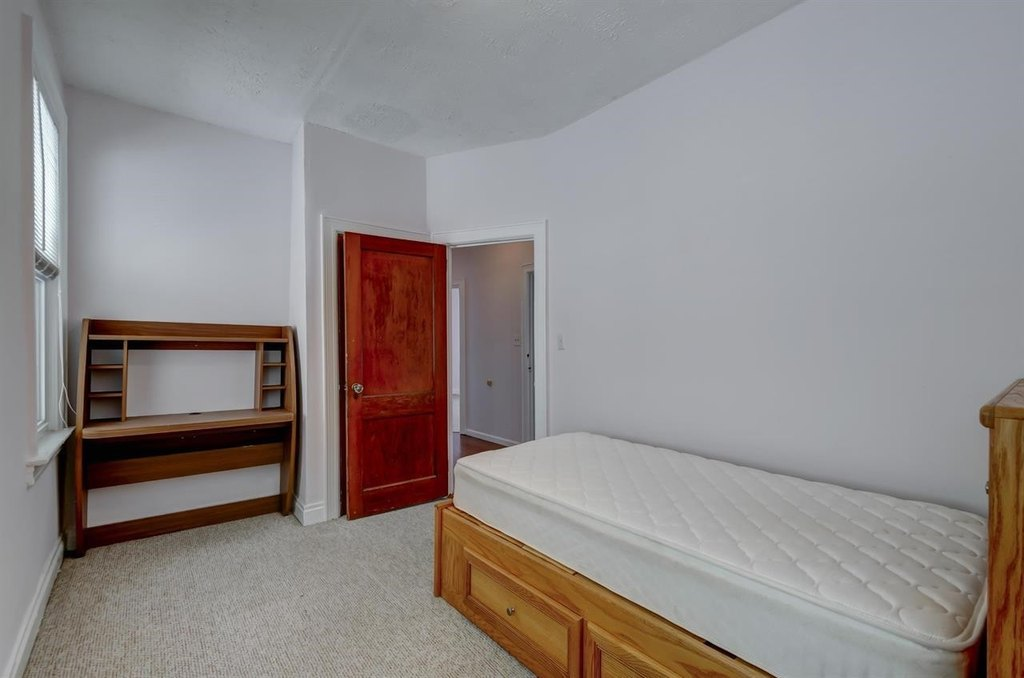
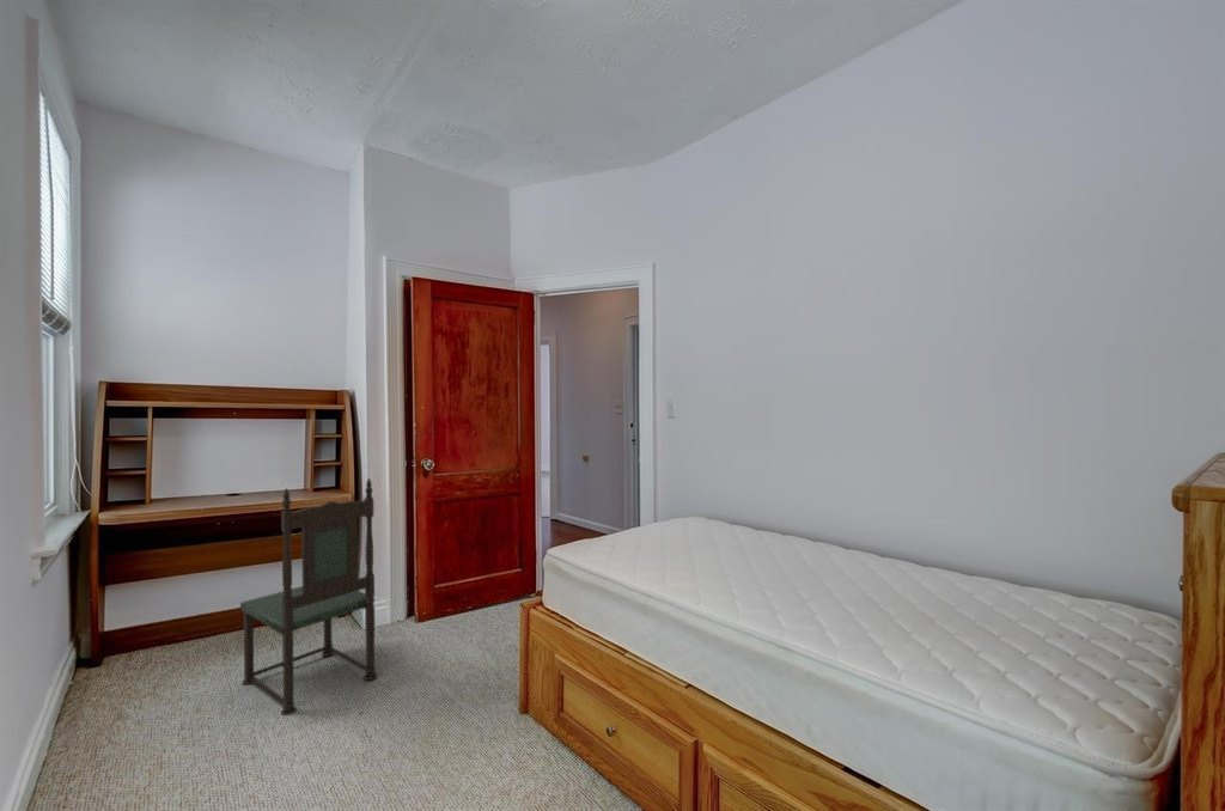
+ dining chair [239,477,378,717]
